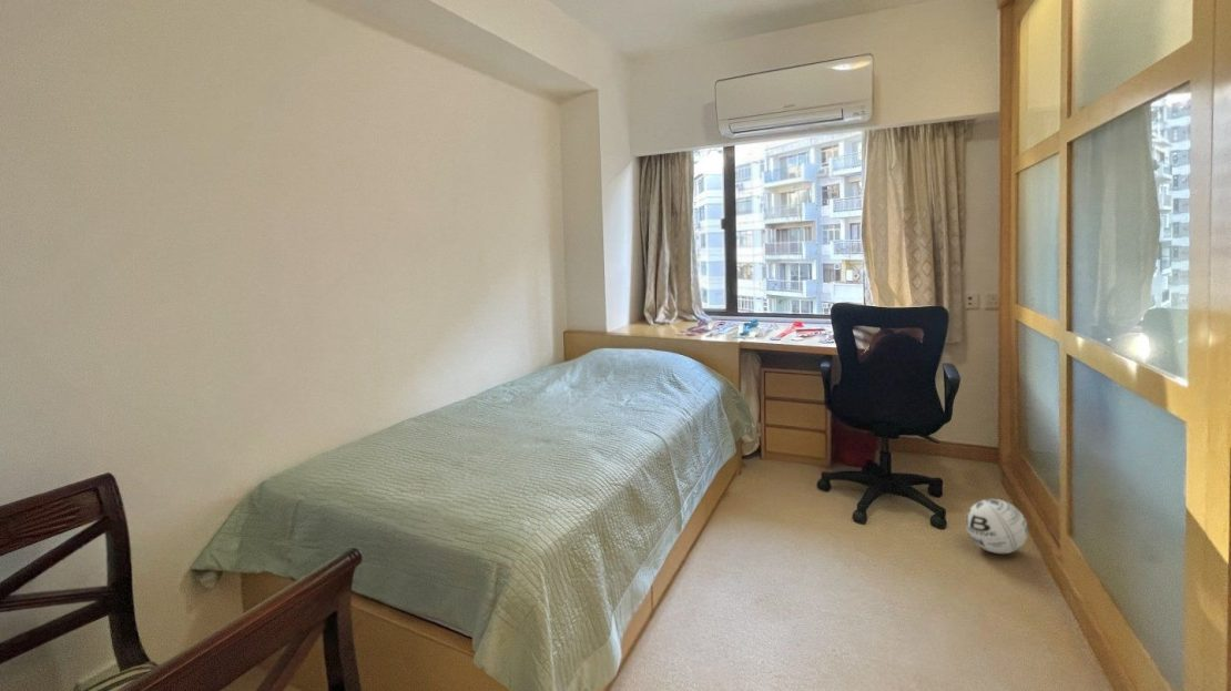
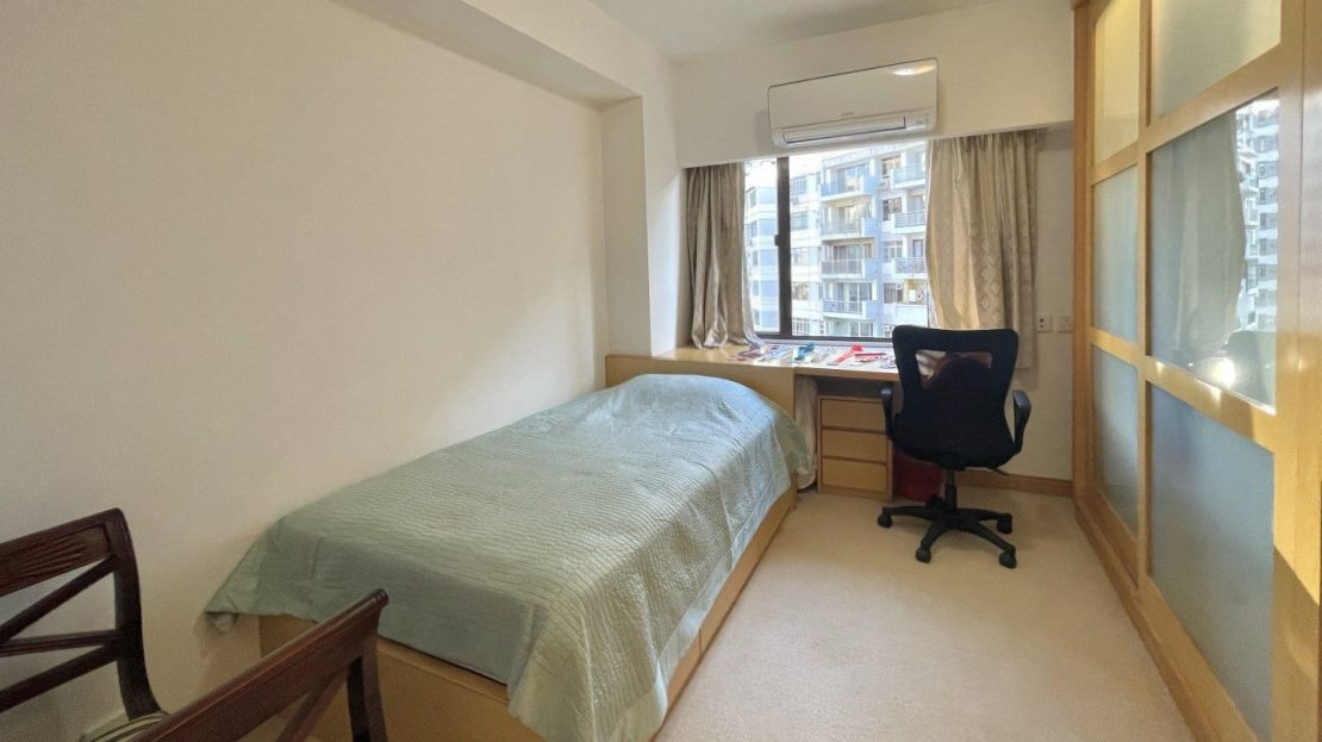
- ball [965,498,1029,555]
